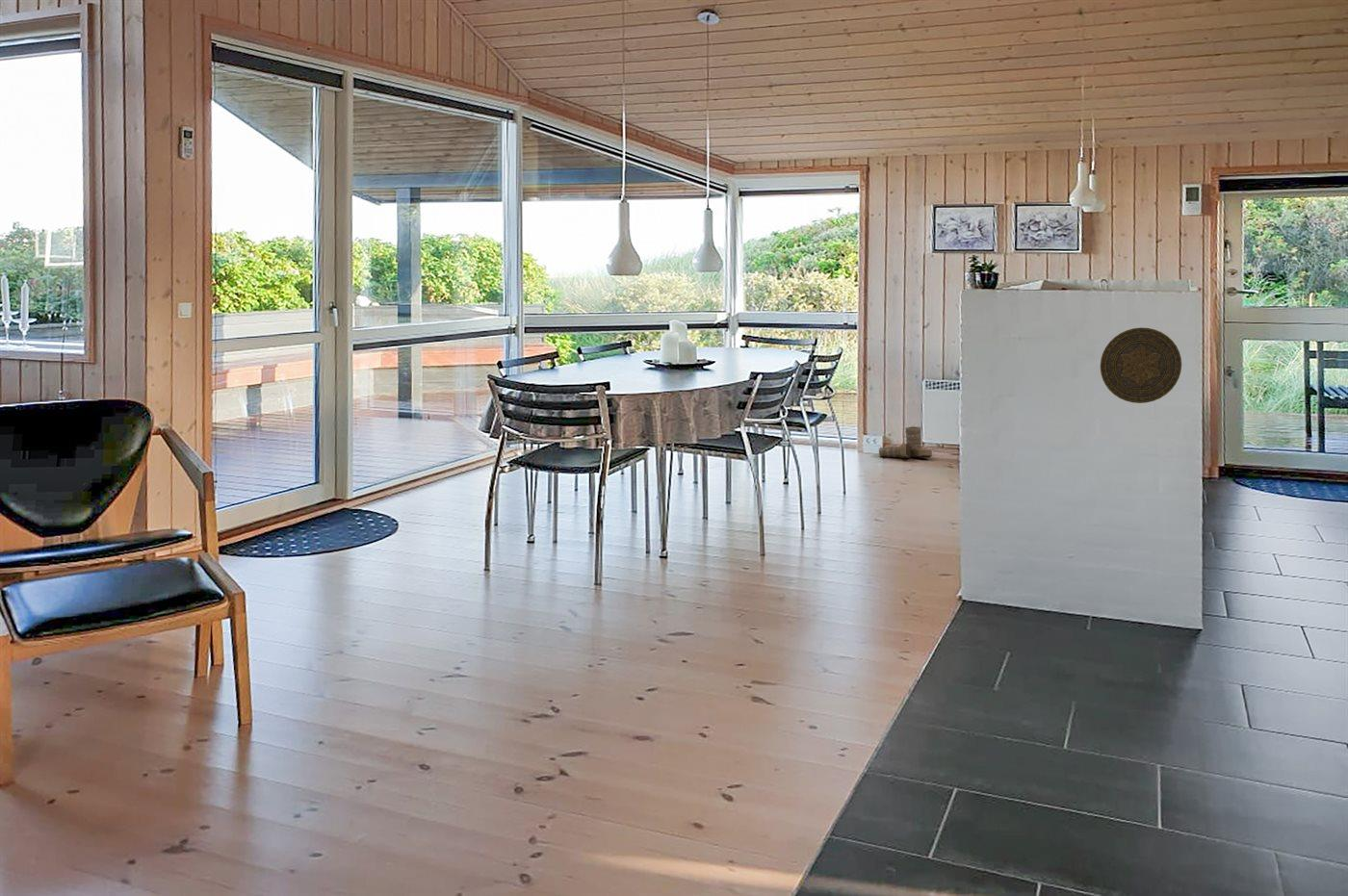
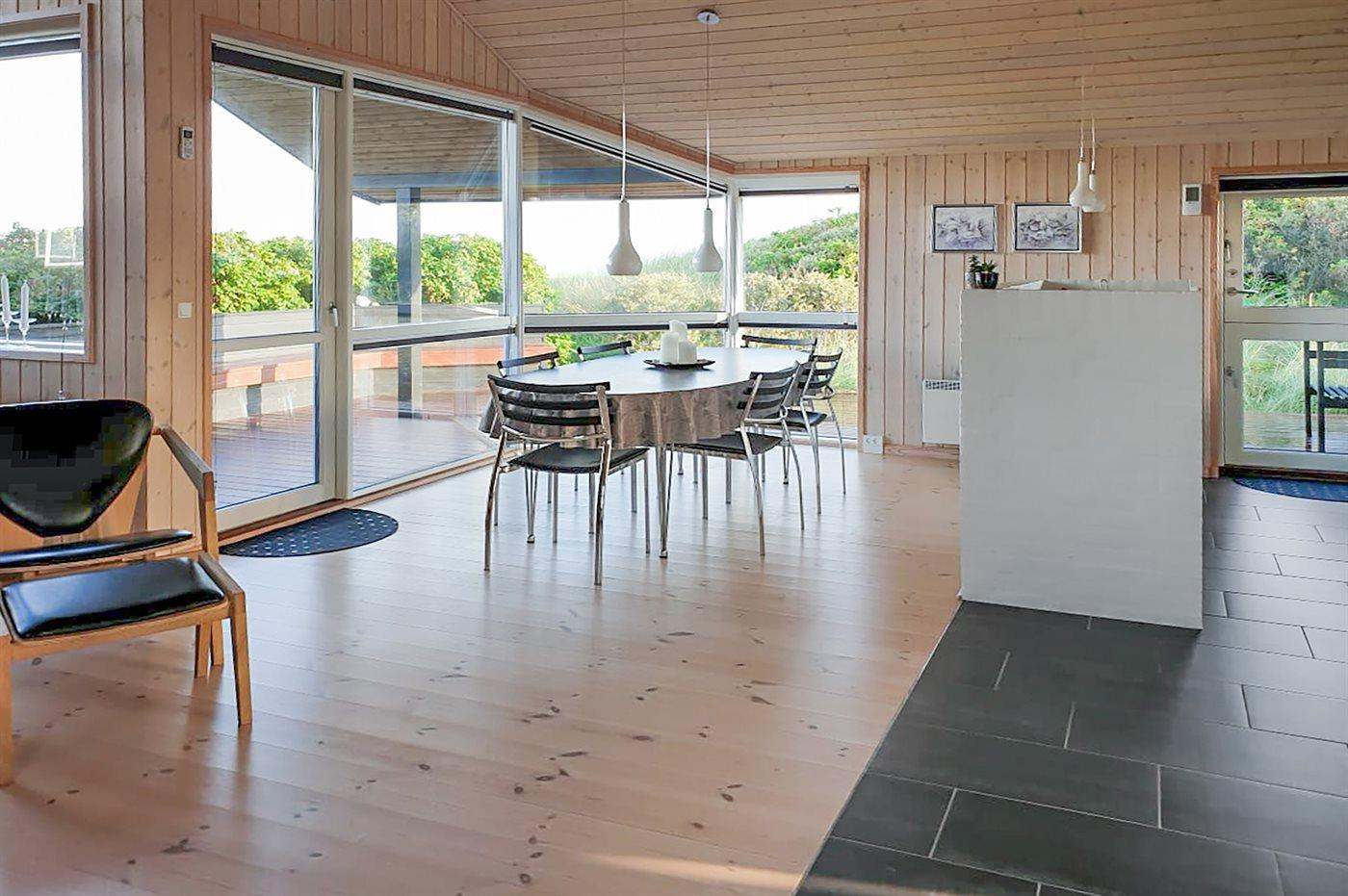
- boots [878,426,933,459]
- decorative plate [1100,326,1182,404]
